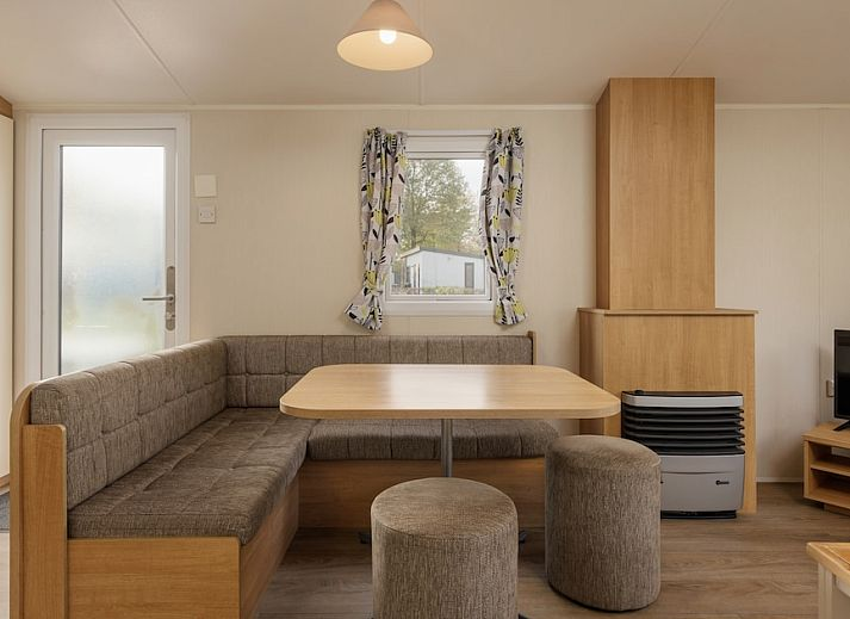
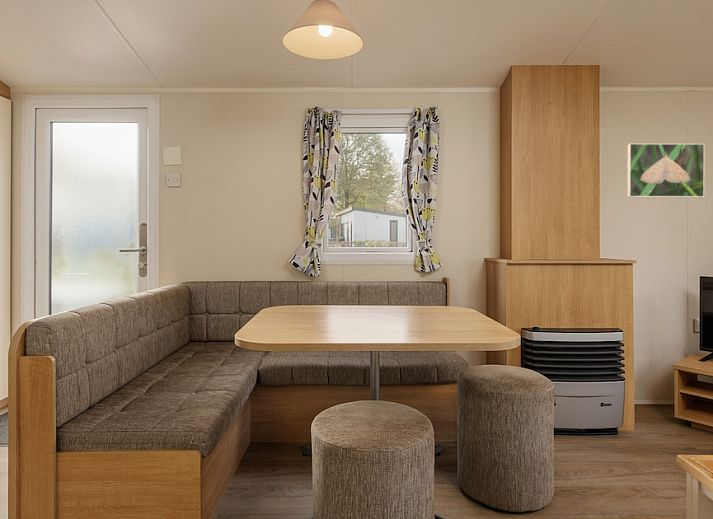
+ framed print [626,143,705,198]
